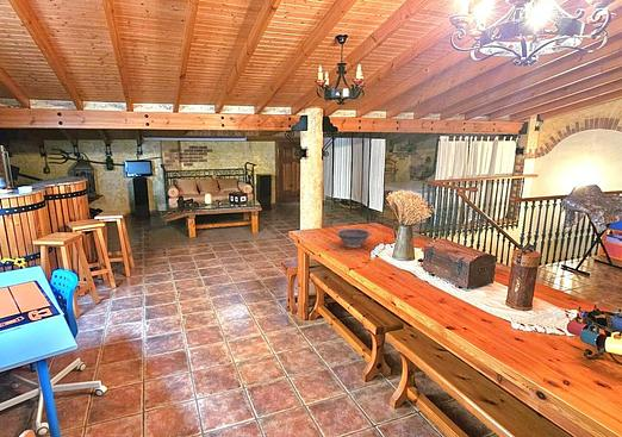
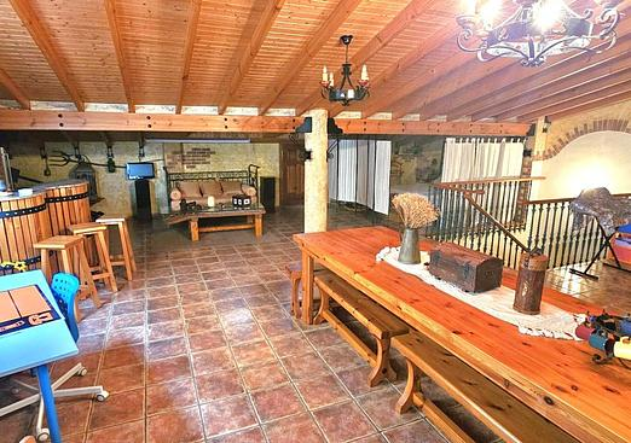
- decorative bowl [335,227,373,249]
